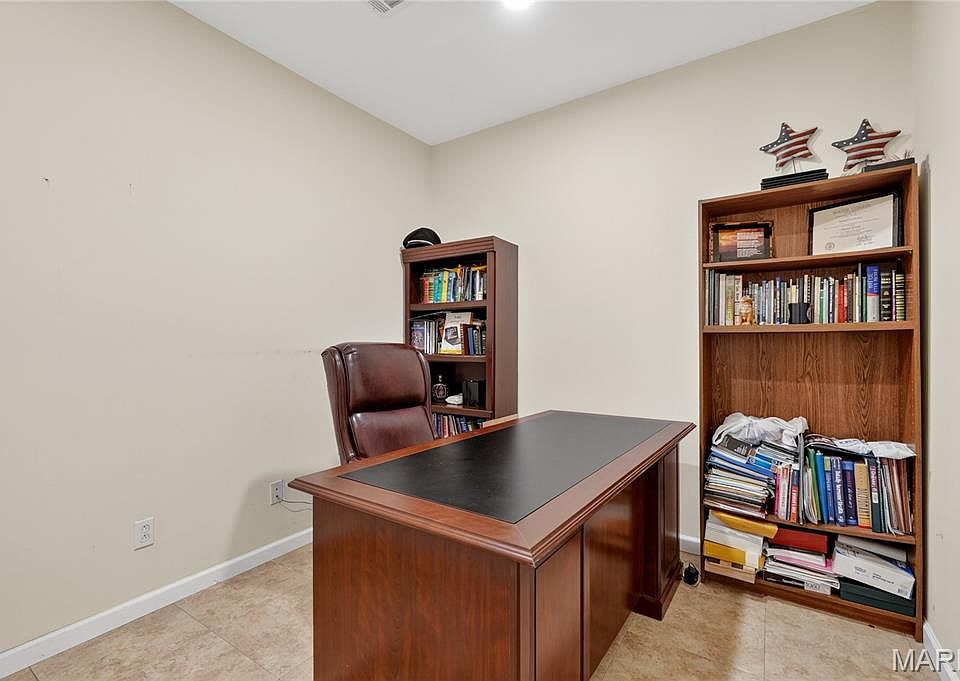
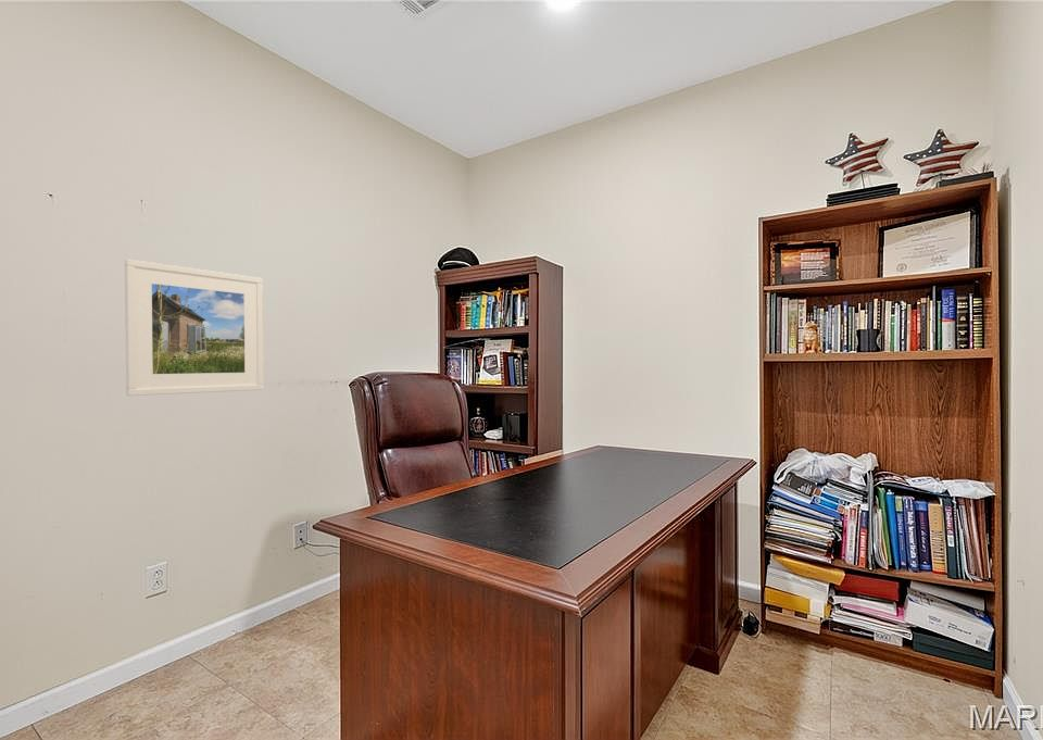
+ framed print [124,259,264,397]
